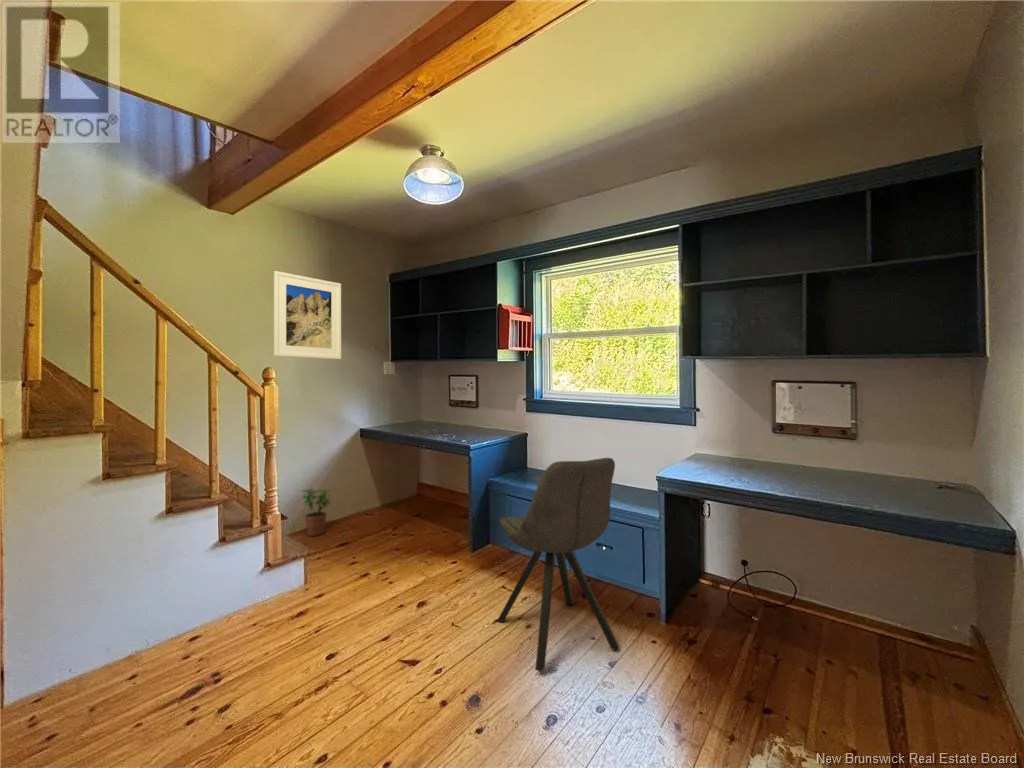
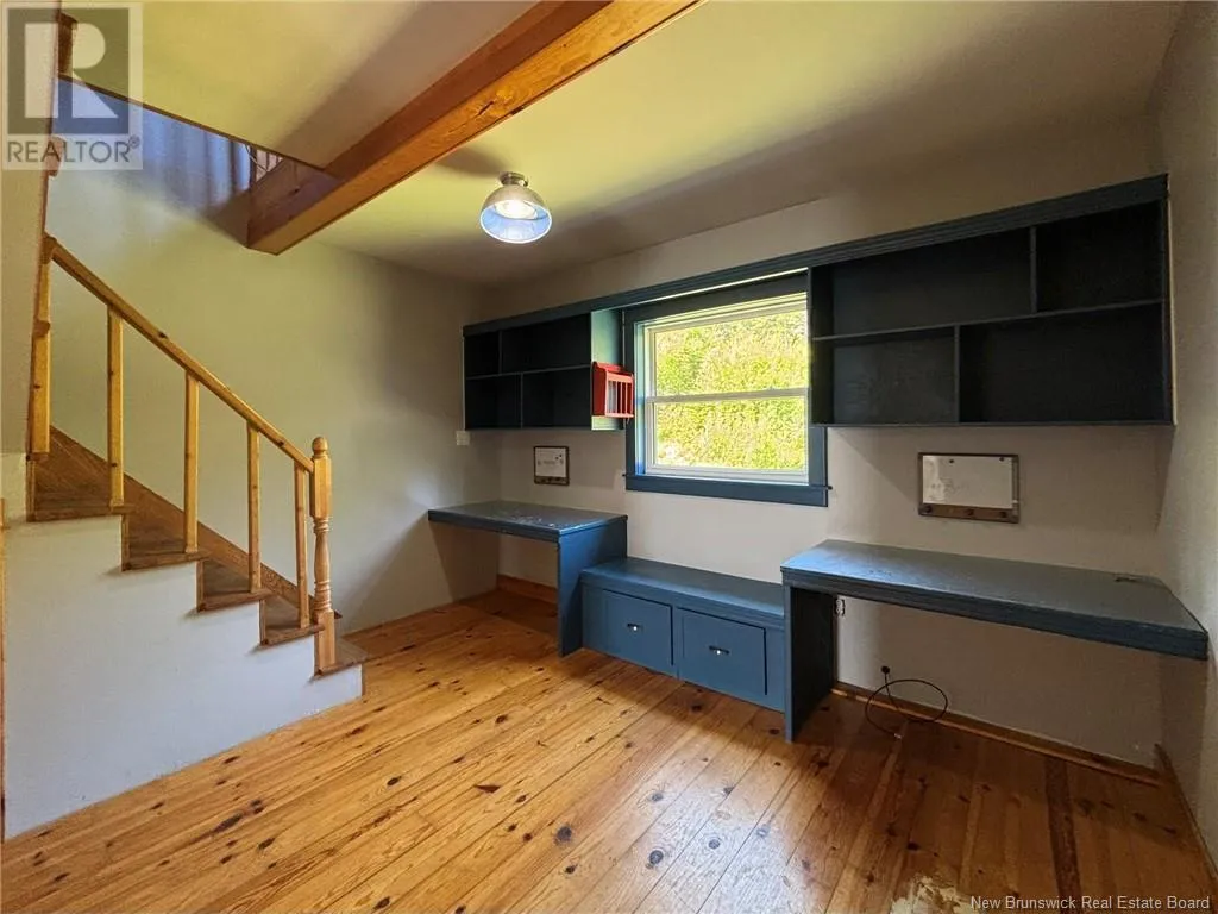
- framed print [273,270,342,360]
- chair [496,457,620,673]
- potted plant [301,487,334,537]
